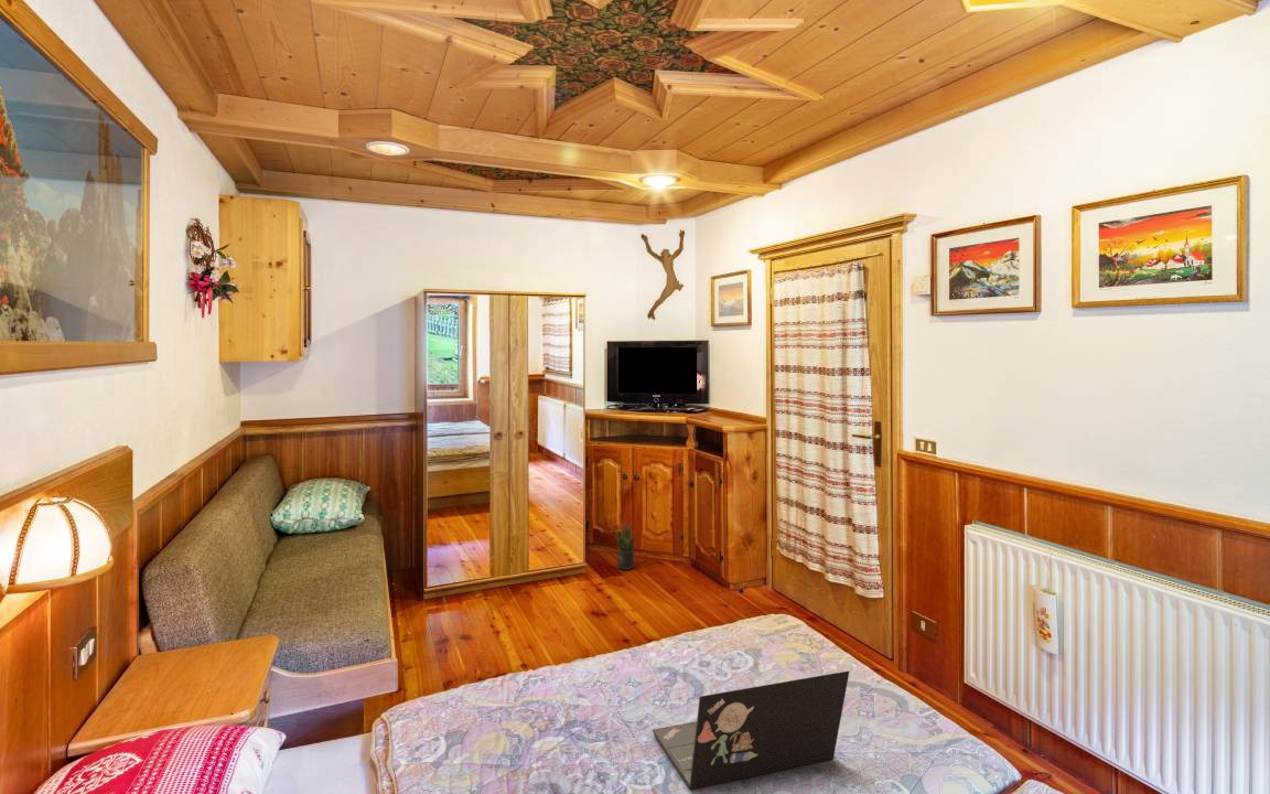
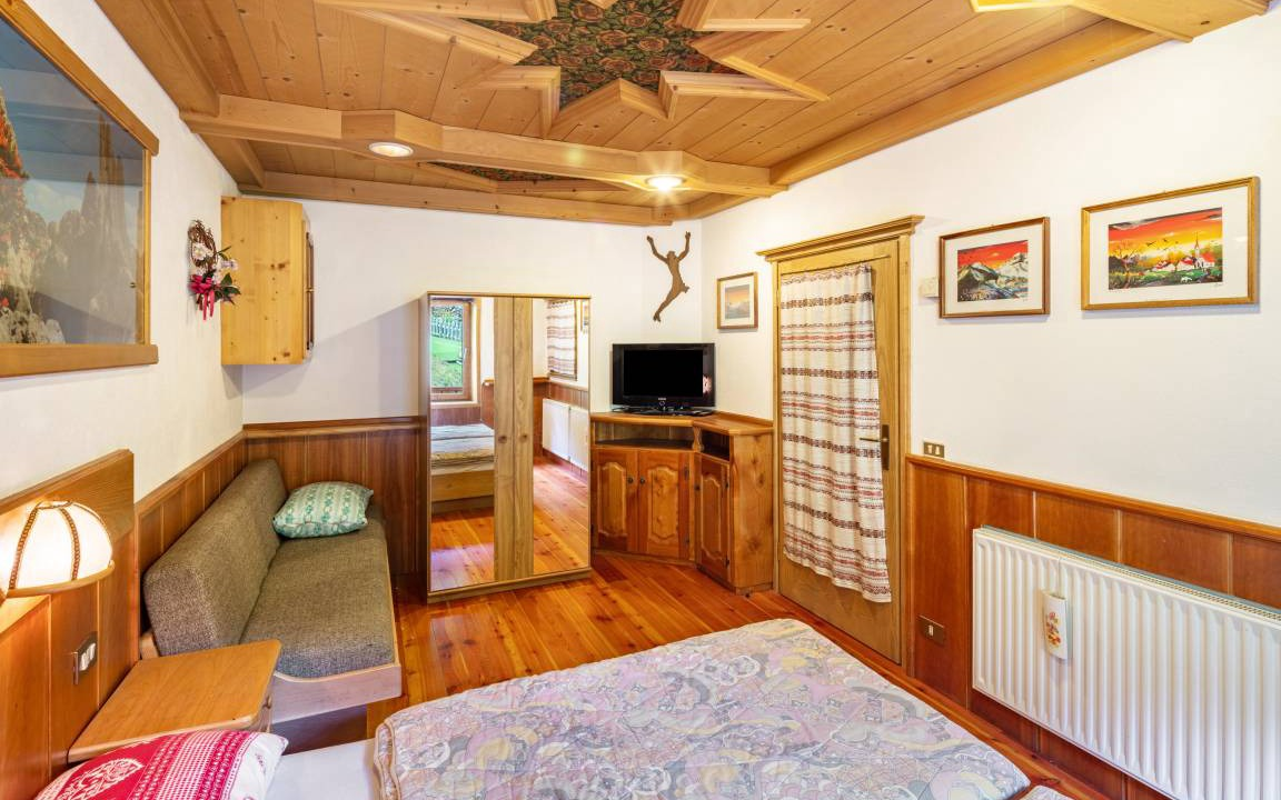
- potted plant [614,522,636,571]
- laptop [652,670,850,791]
